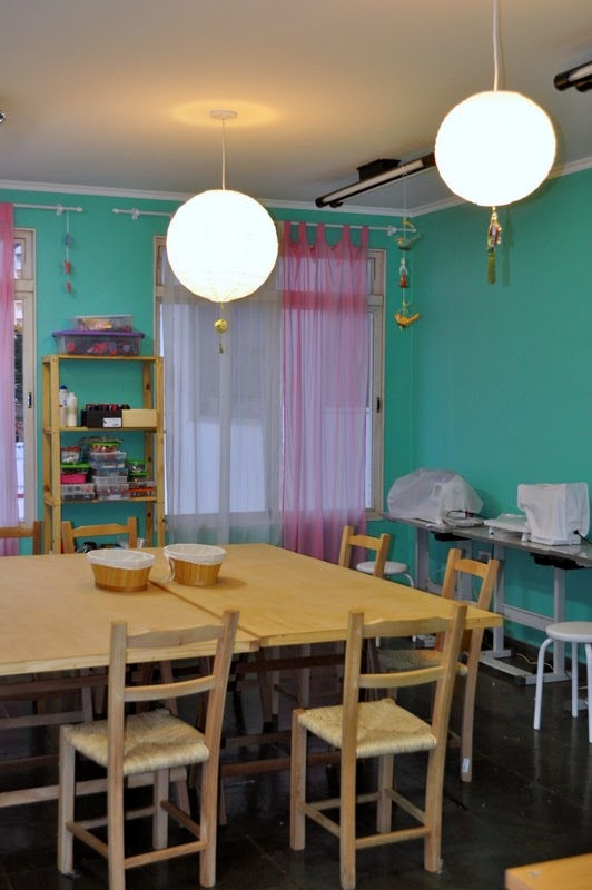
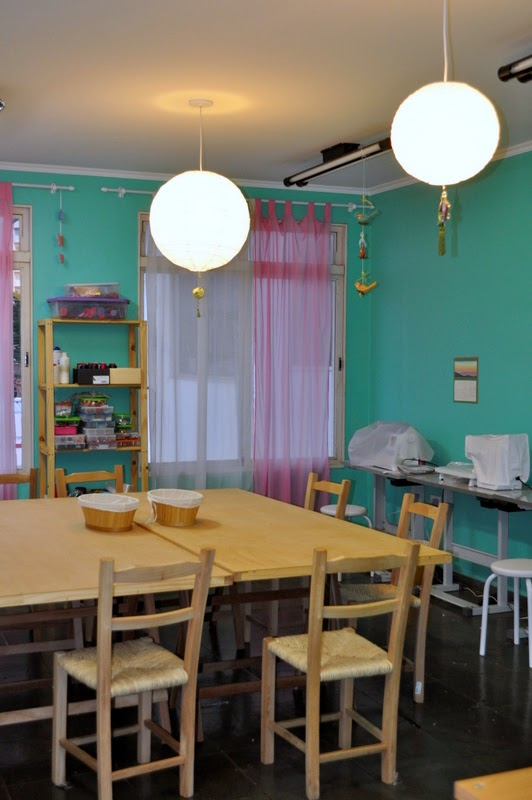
+ calendar [452,354,480,405]
